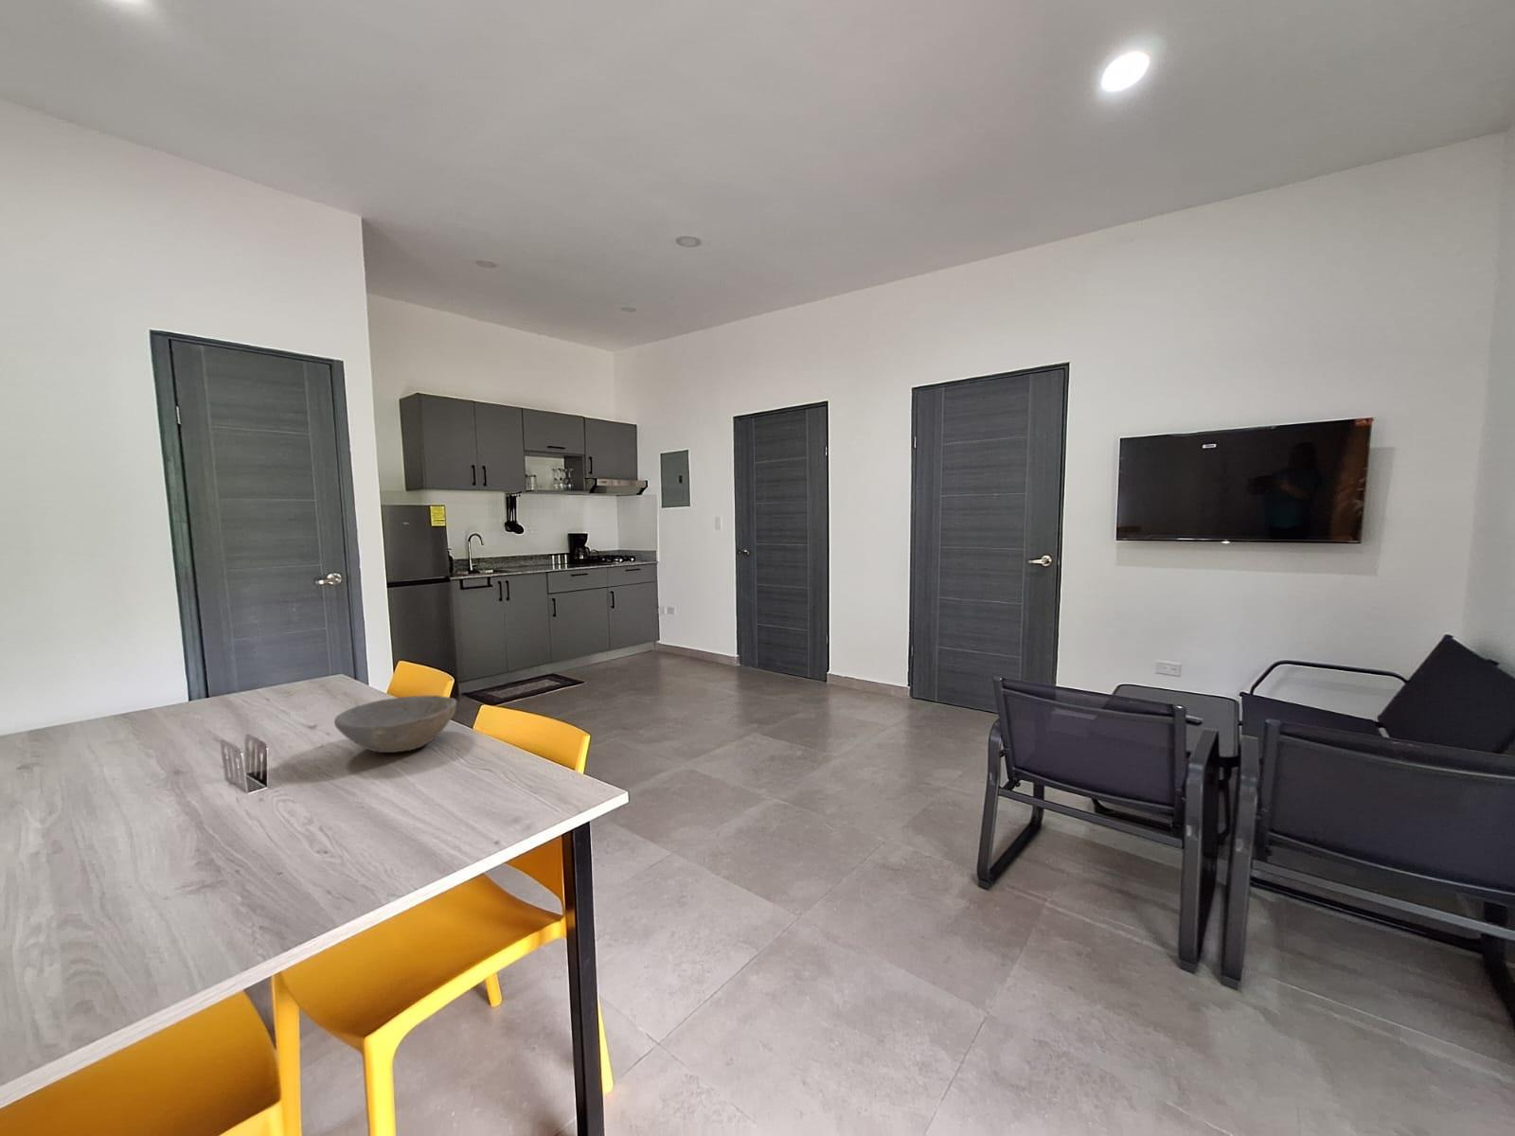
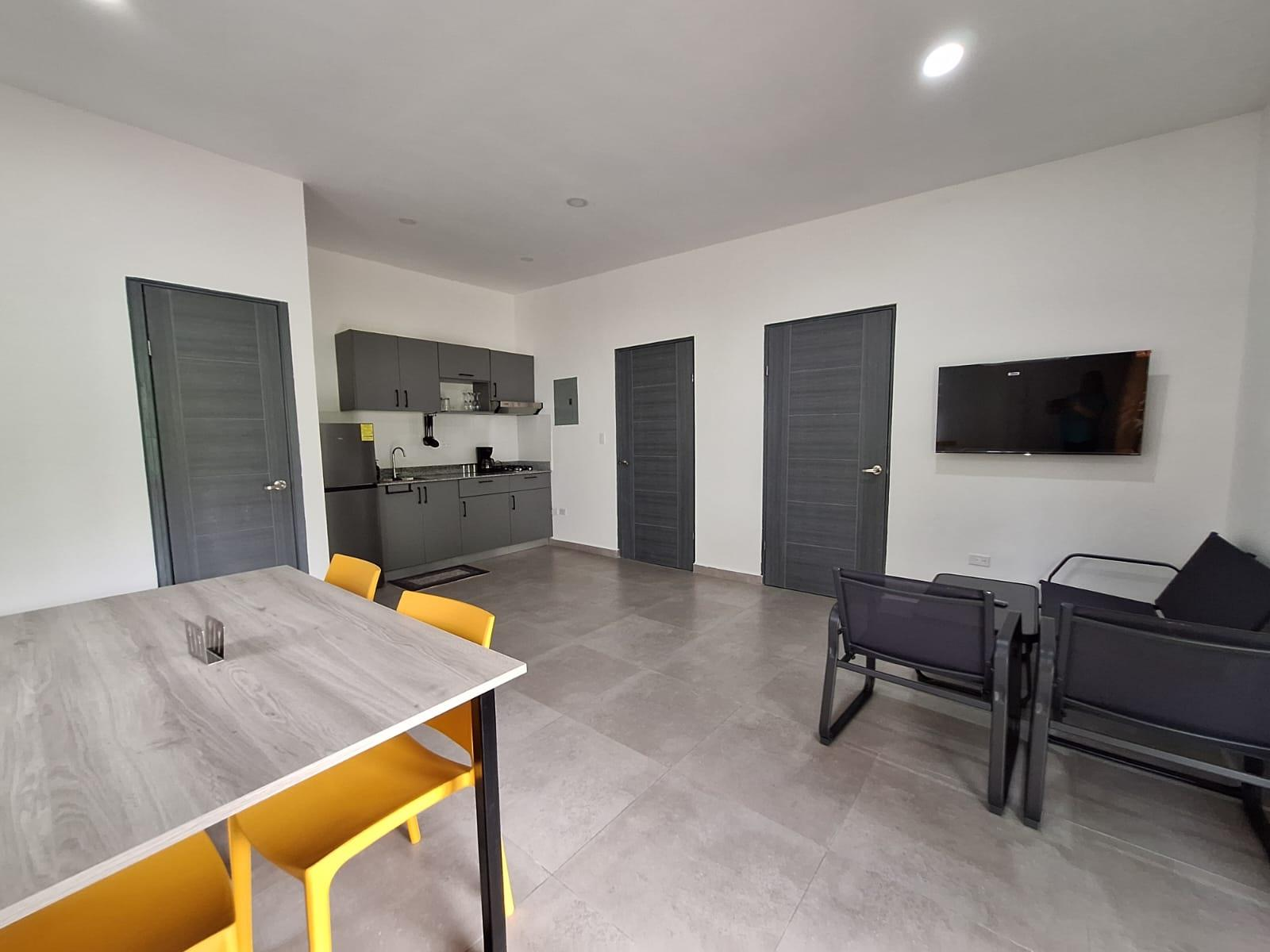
- bowl [333,694,457,753]
